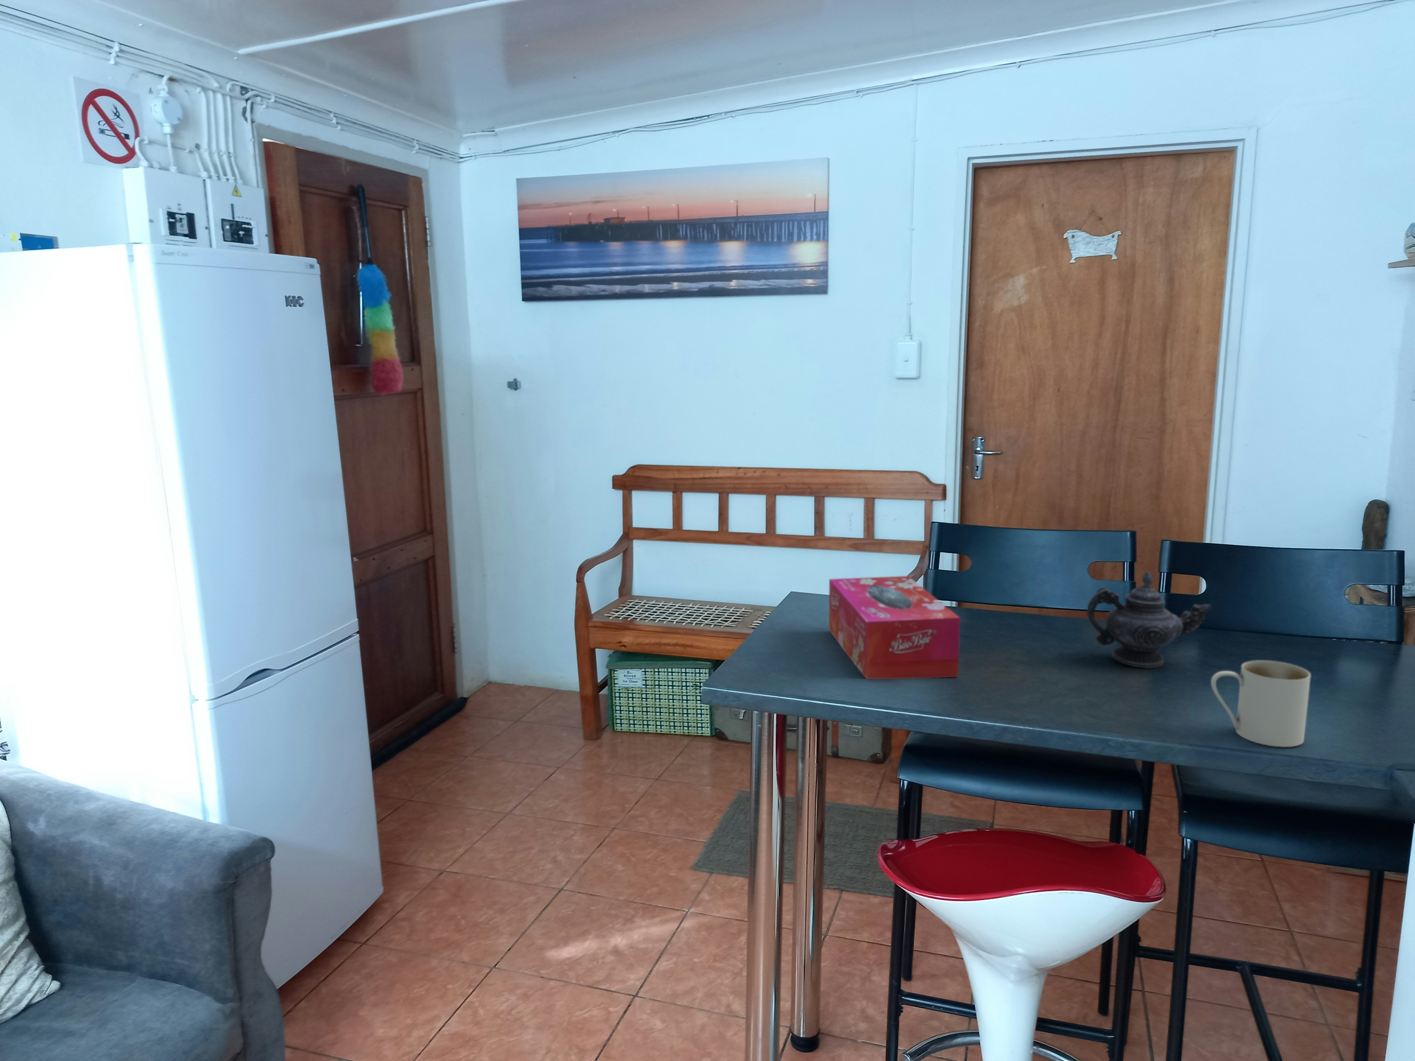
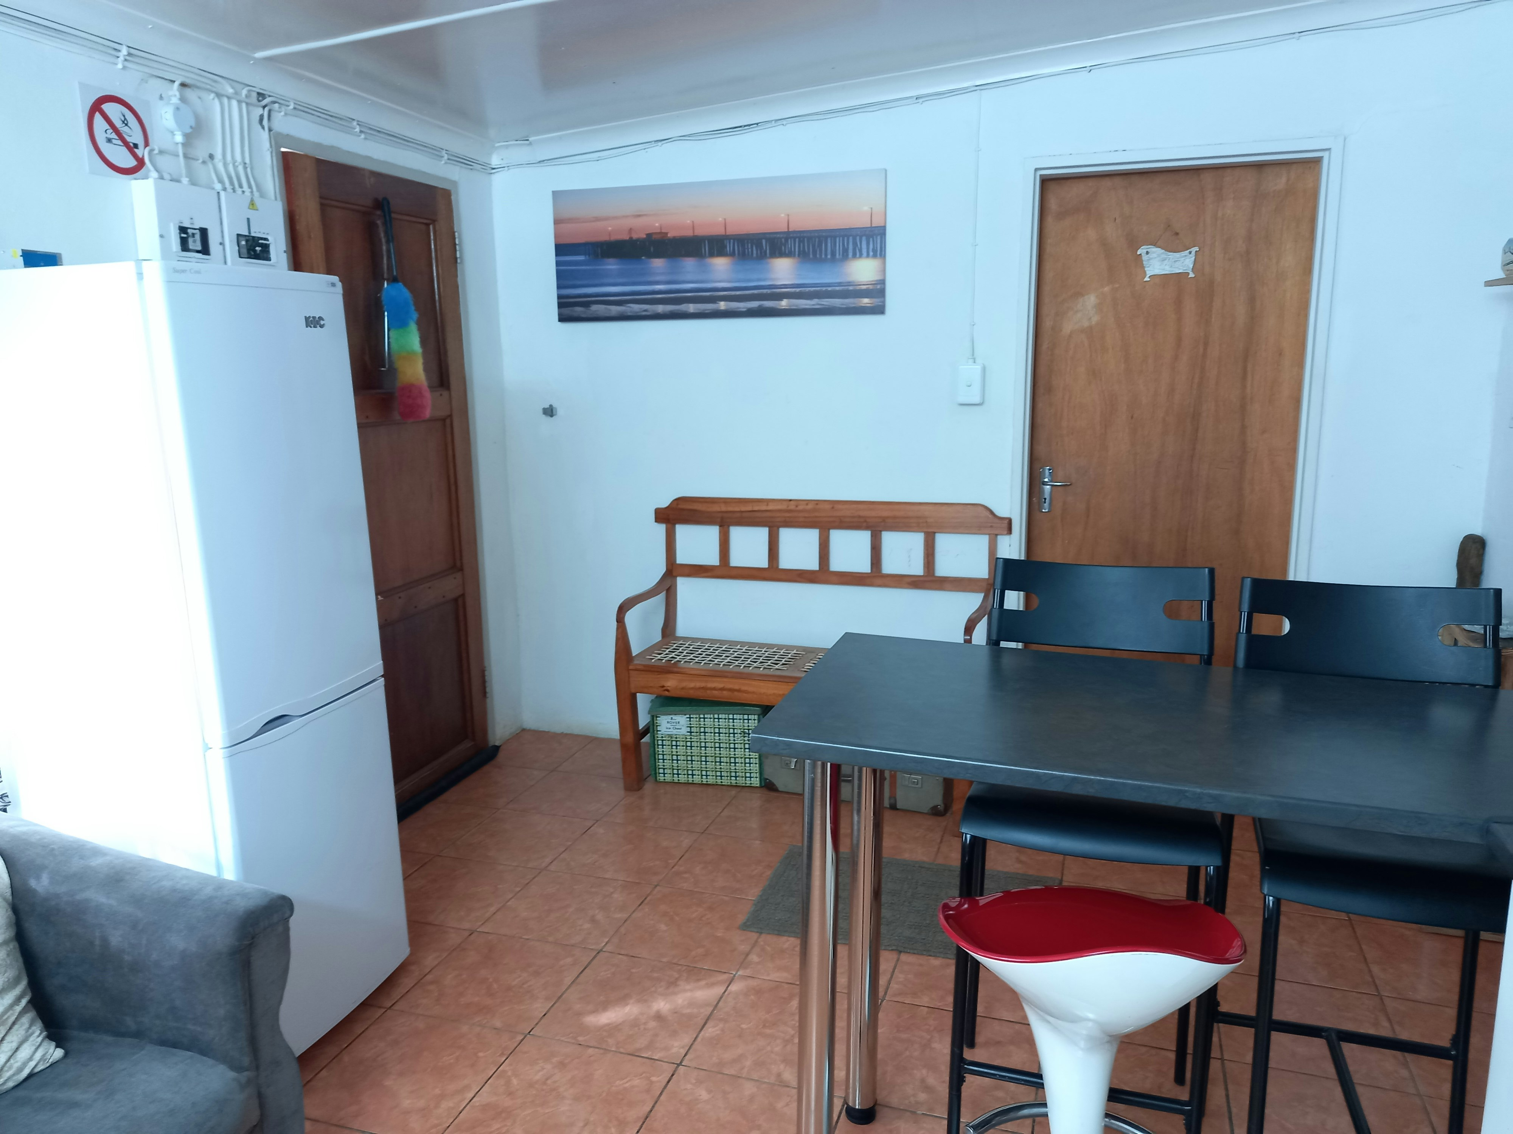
- tissue box [829,575,960,680]
- teapot [1086,571,1211,669]
- mug [1210,660,1311,748]
